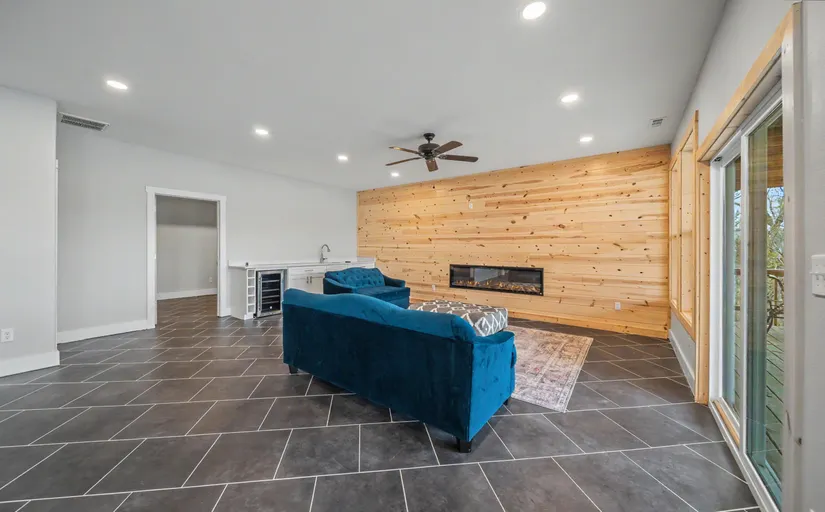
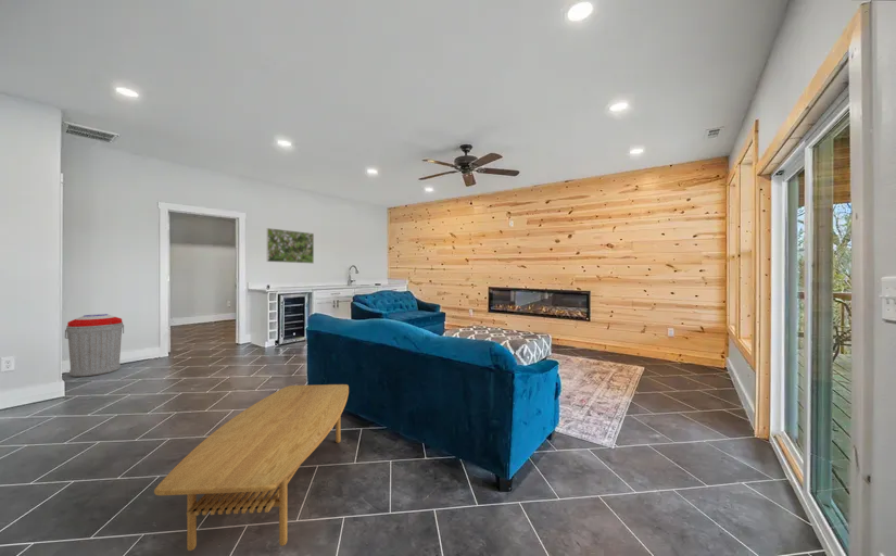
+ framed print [266,227,315,264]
+ trash can [64,313,125,378]
+ coffee table [153,383,350,552]
